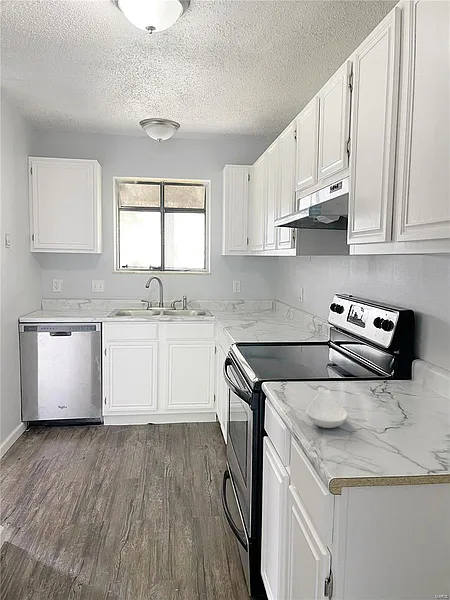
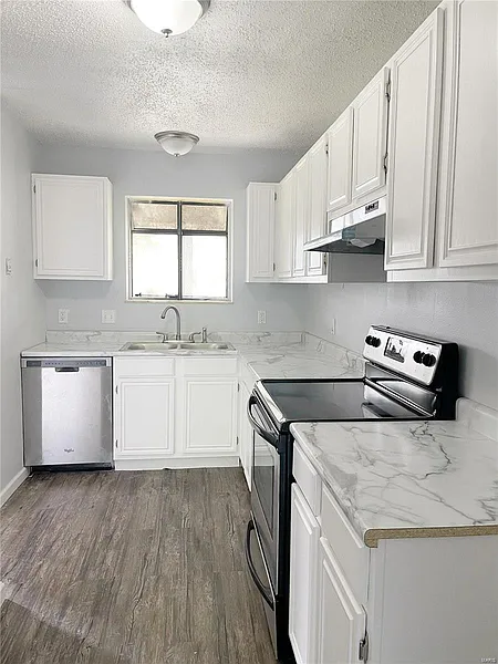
- spoon rest [305,388,349,429]
